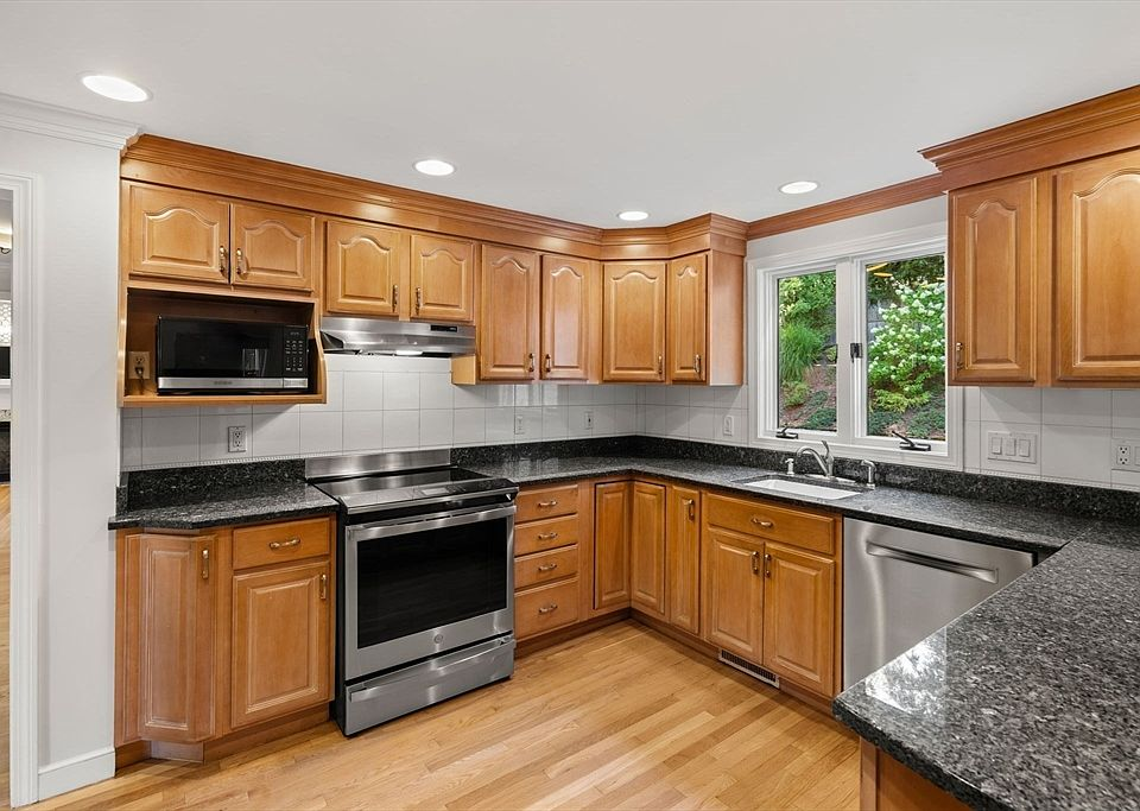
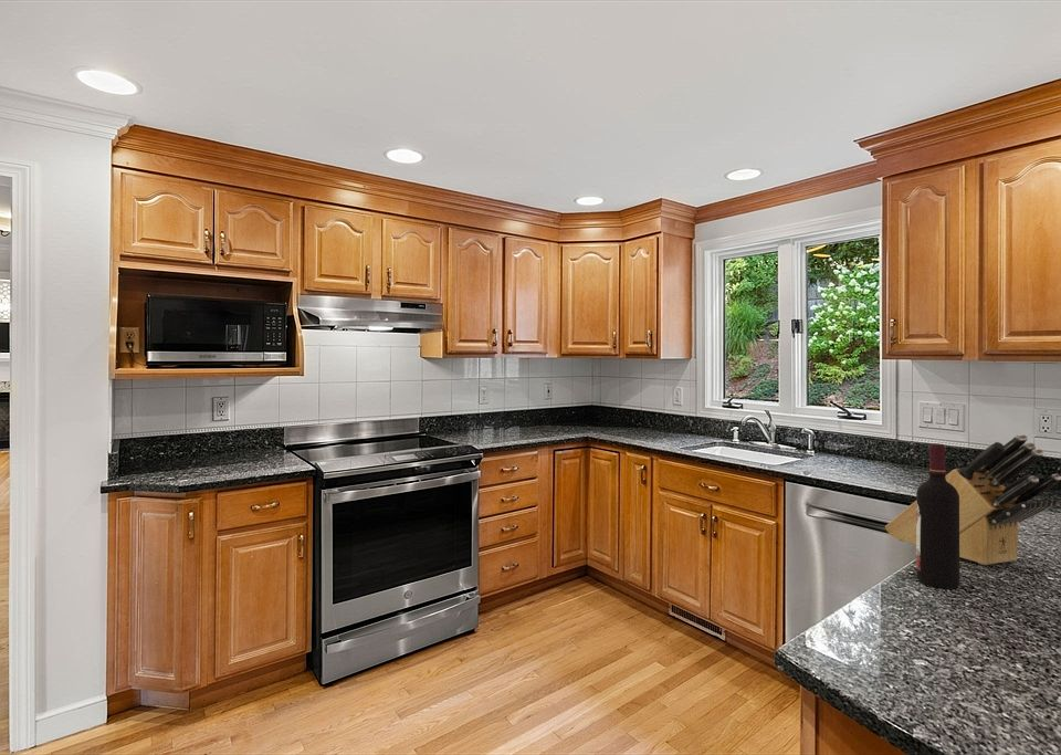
+ wine bottle [915,442,960,589]
+ knife block [884,433,1061,566]
